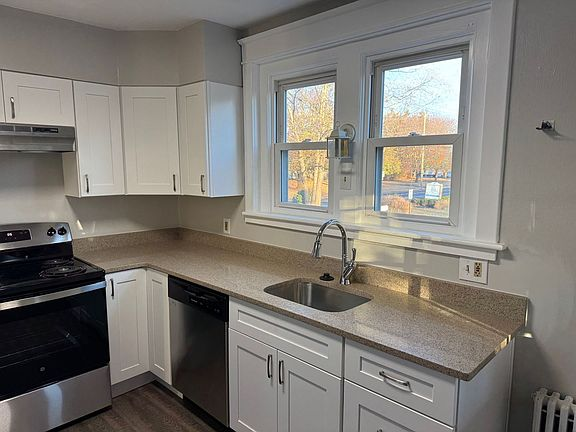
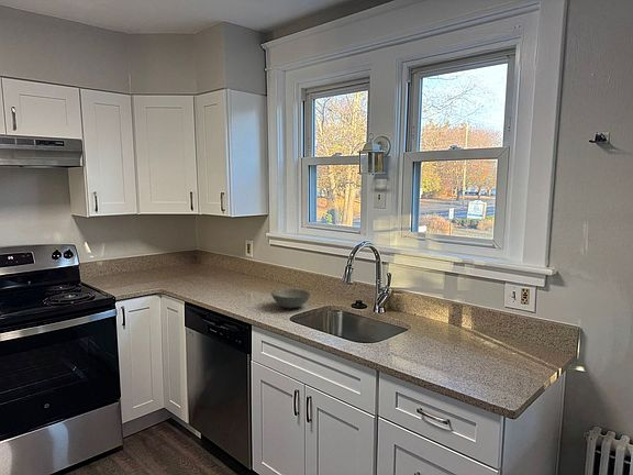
+ soup bowl [270,288,311,310]
